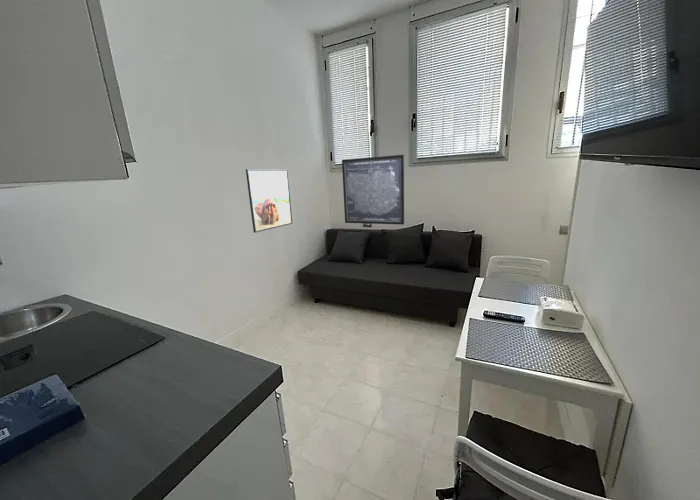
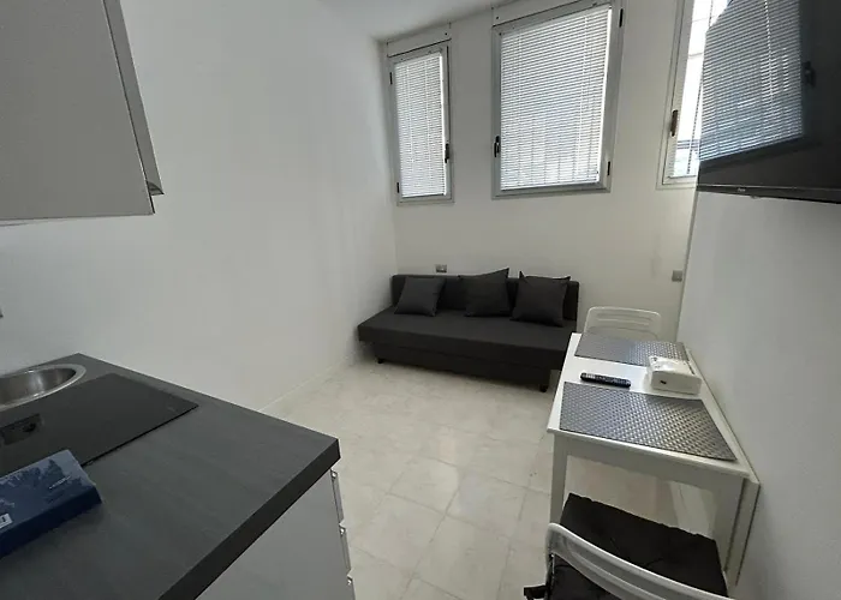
- wall art [341,154,405,226]
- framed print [245,168,293,233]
